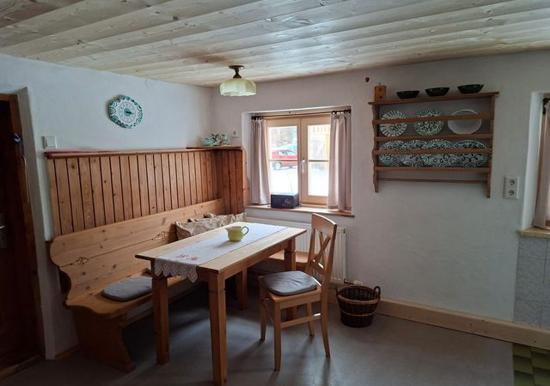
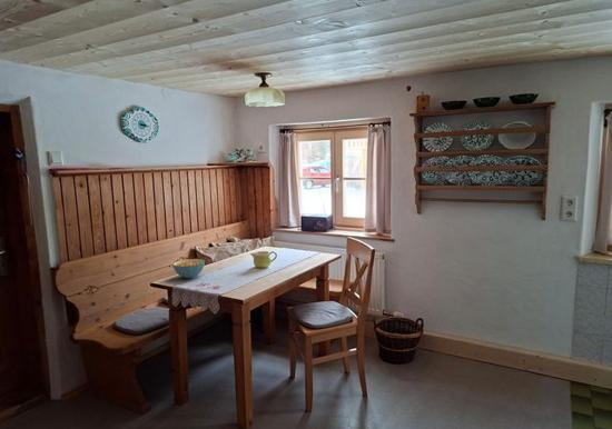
+ cereal bowl [171,258,206,279]
